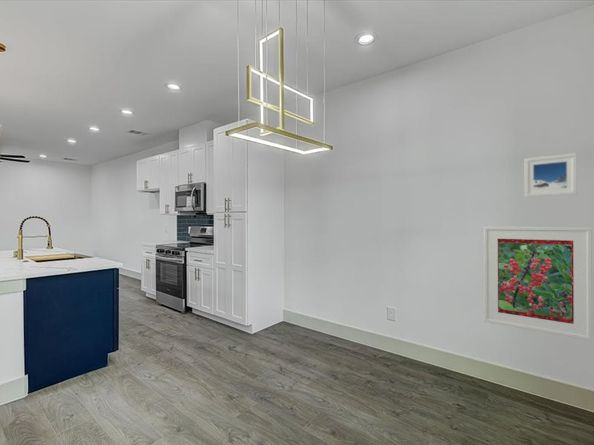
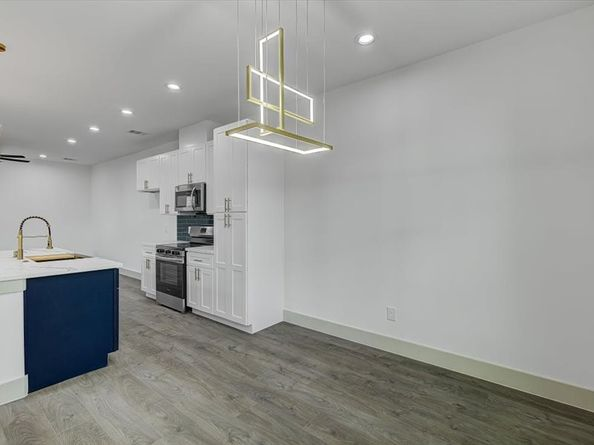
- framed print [483,226,593,341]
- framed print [524,152,578,198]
